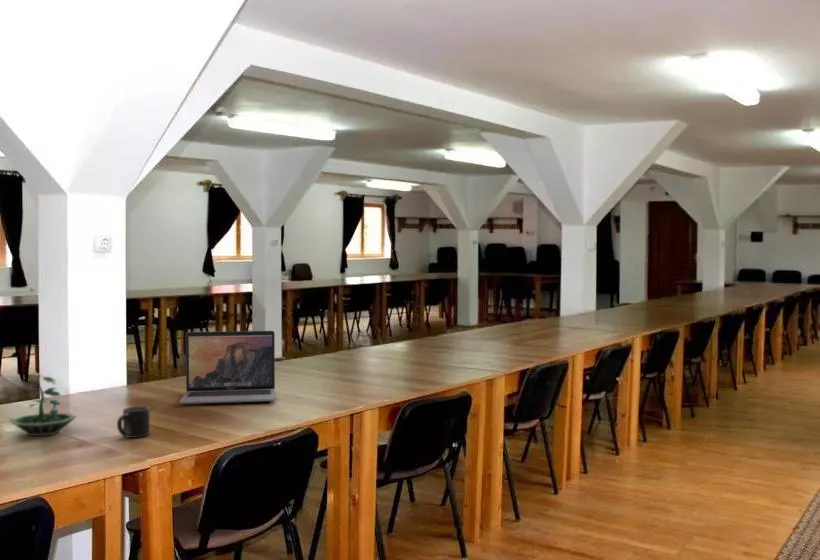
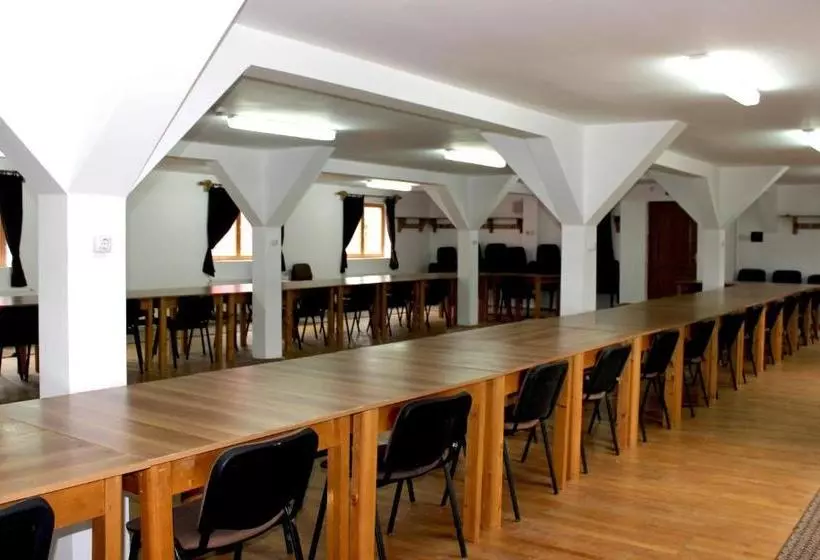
- mug [116,405,151,439]
- terrarium [9,374,77,437]
- laptop [179,330,276,405]
